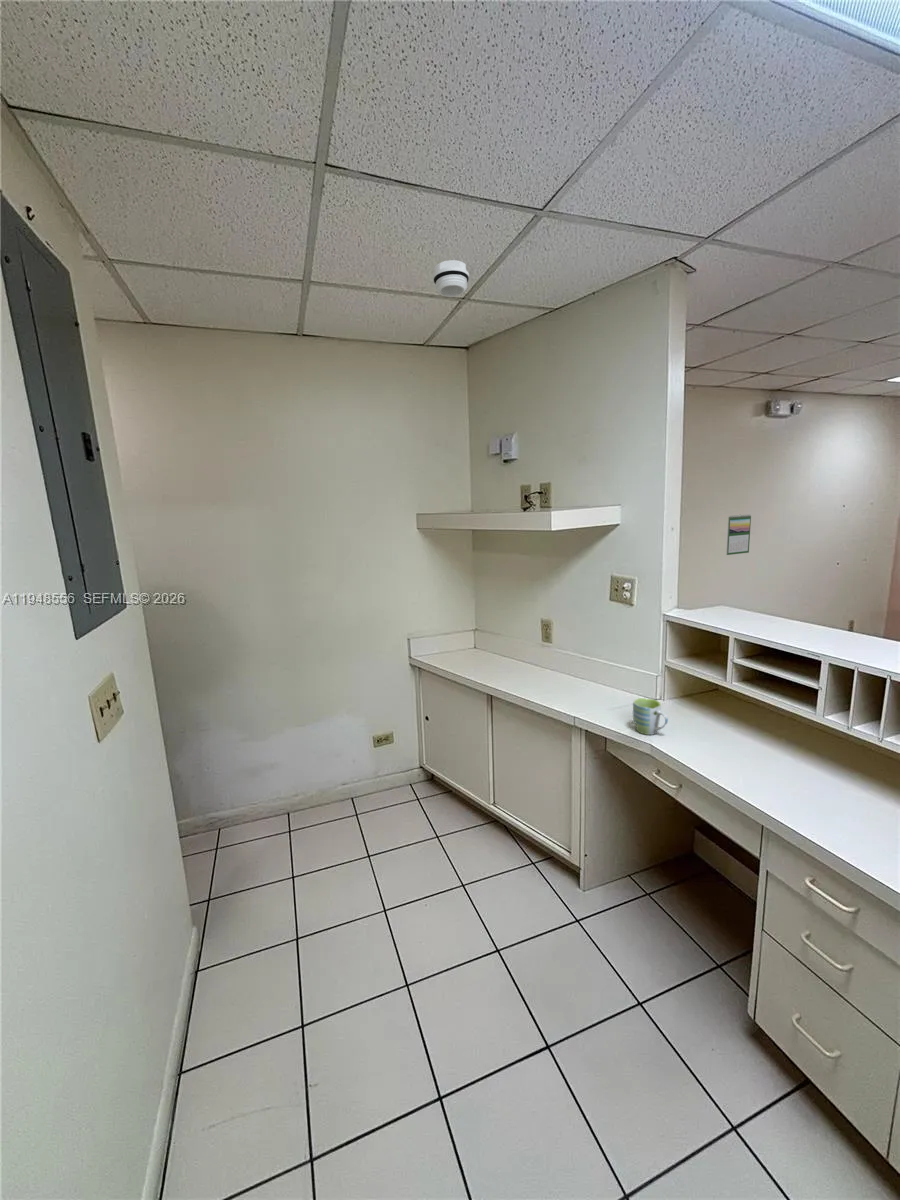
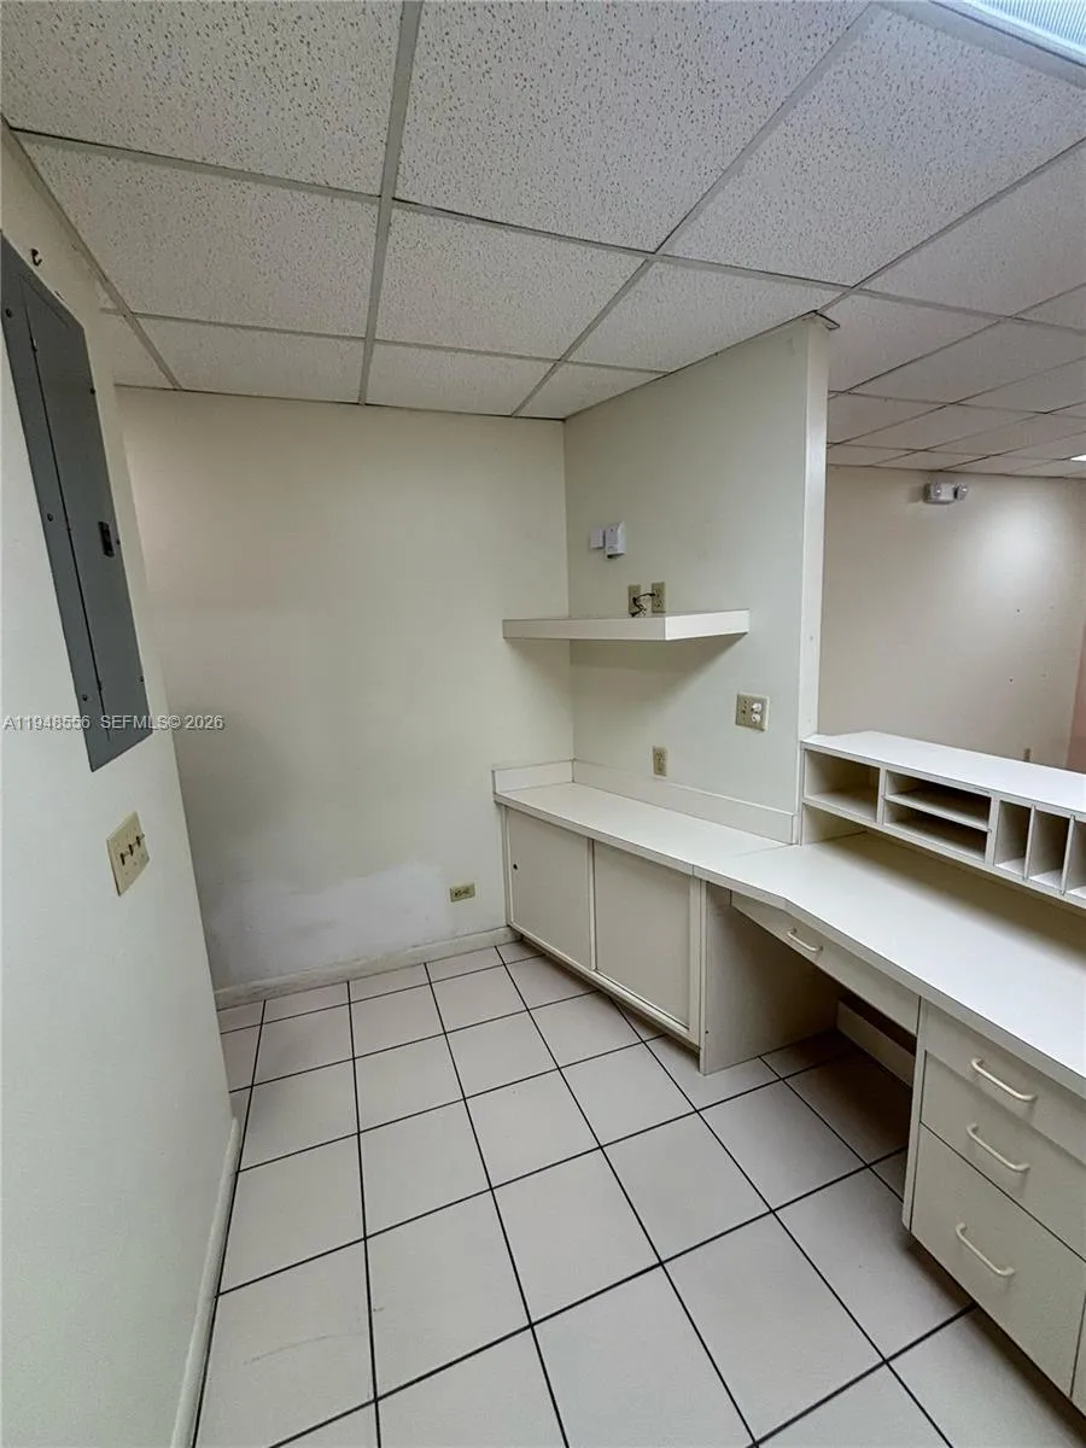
- calendar [725,514,752,556]
- smoke detector [432,259,470,298]
- mug [632,697,669,736]
